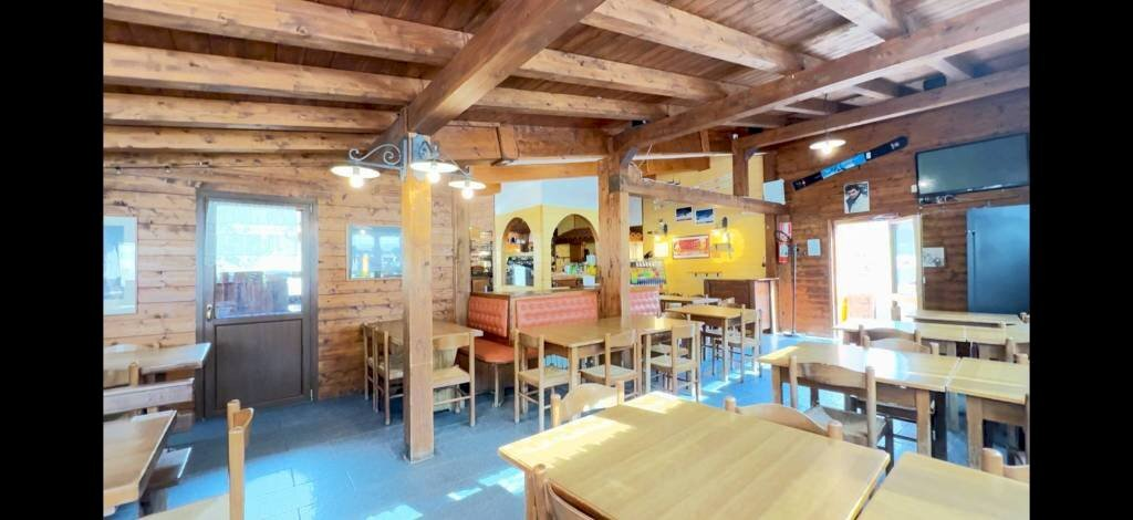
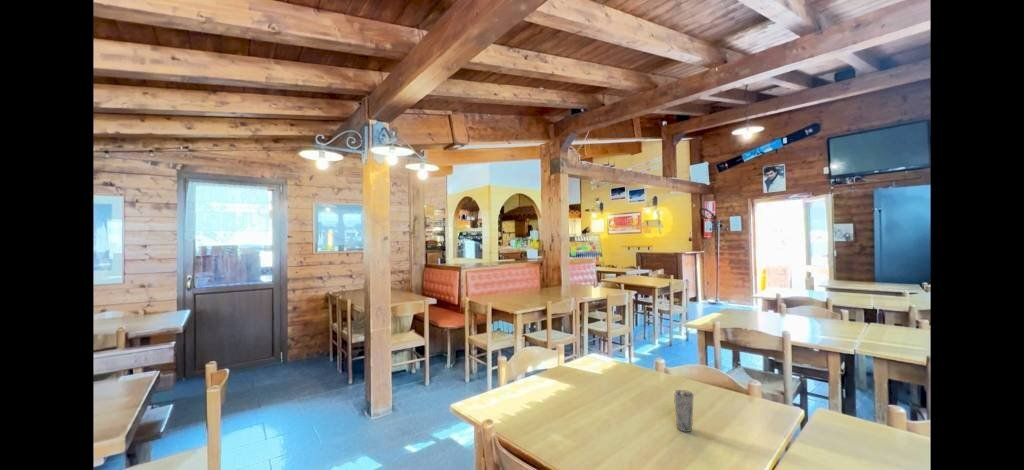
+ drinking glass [673,389,695,433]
